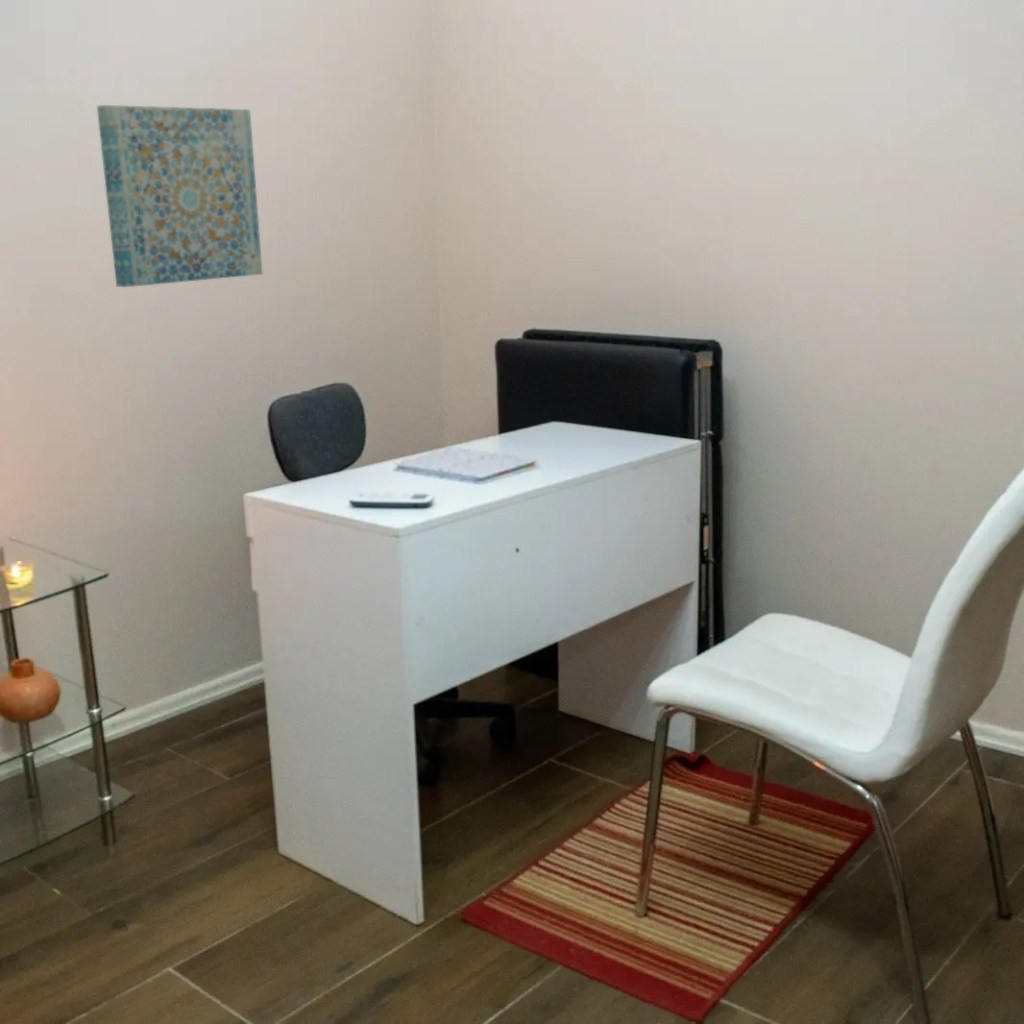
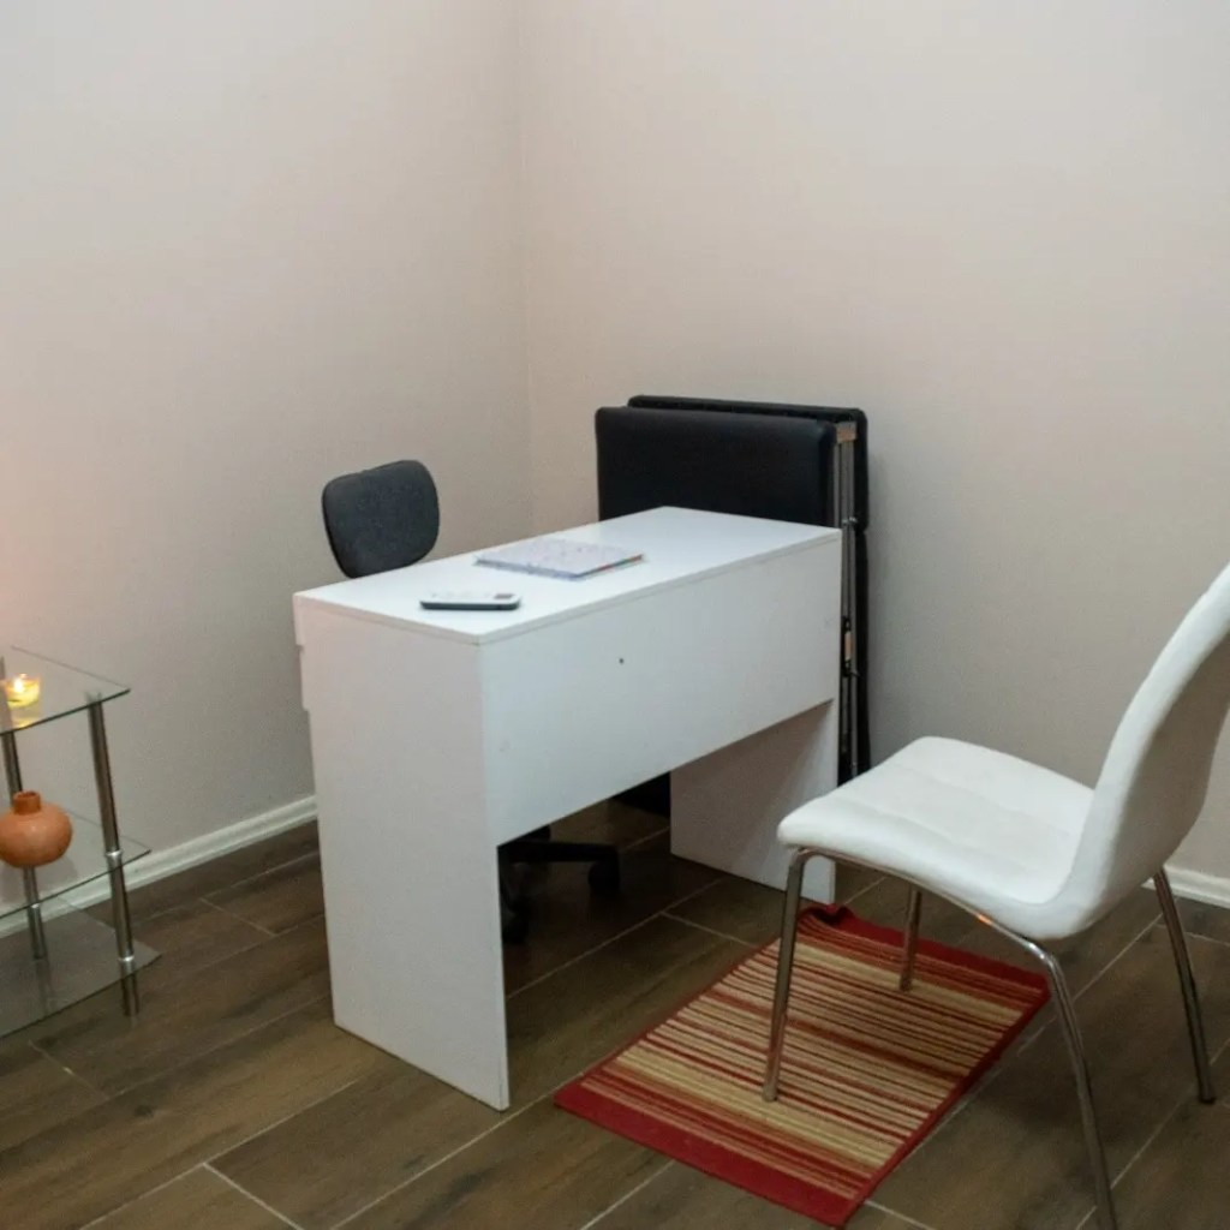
- wall art [96,104,263,288]
